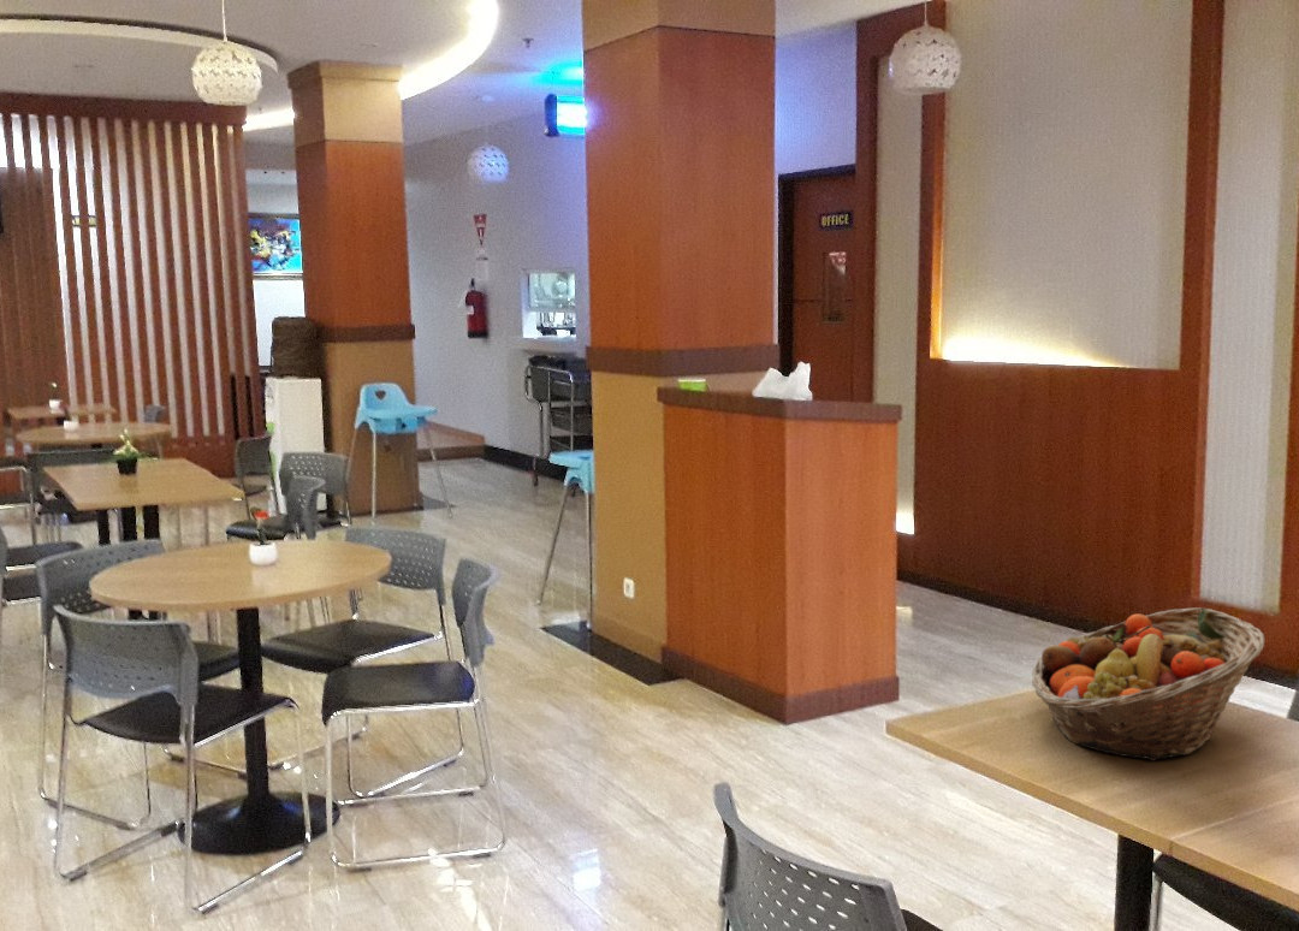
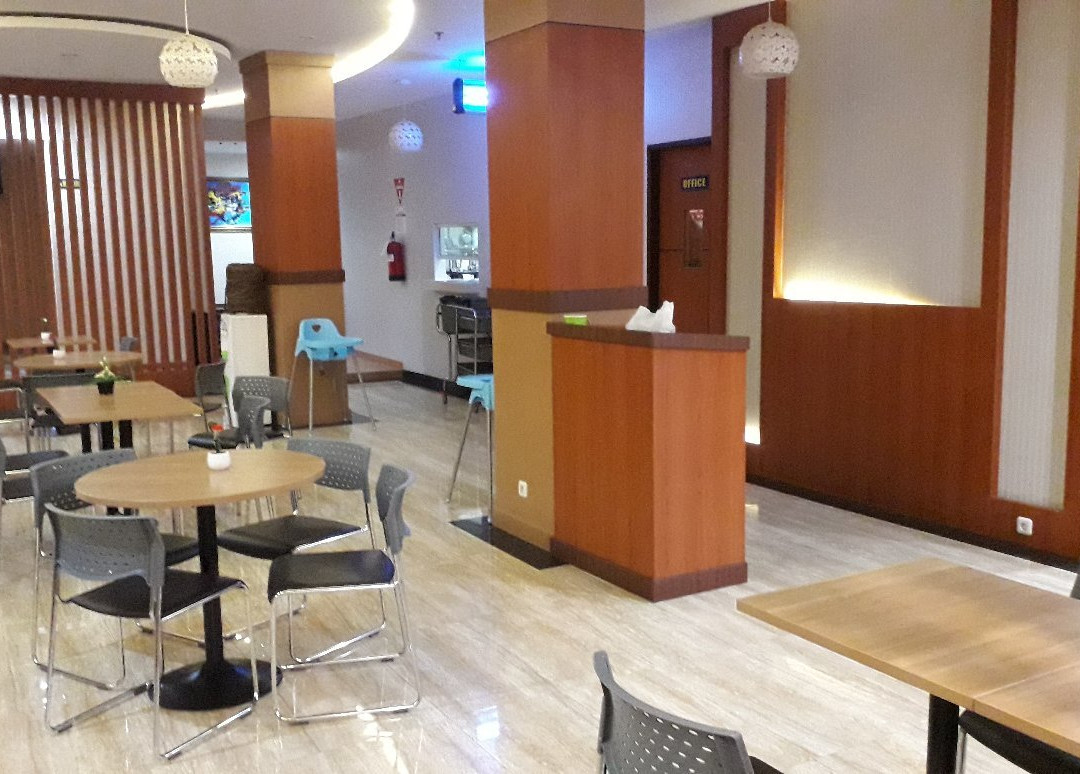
- fruit basket [1031,606,1265,761]
